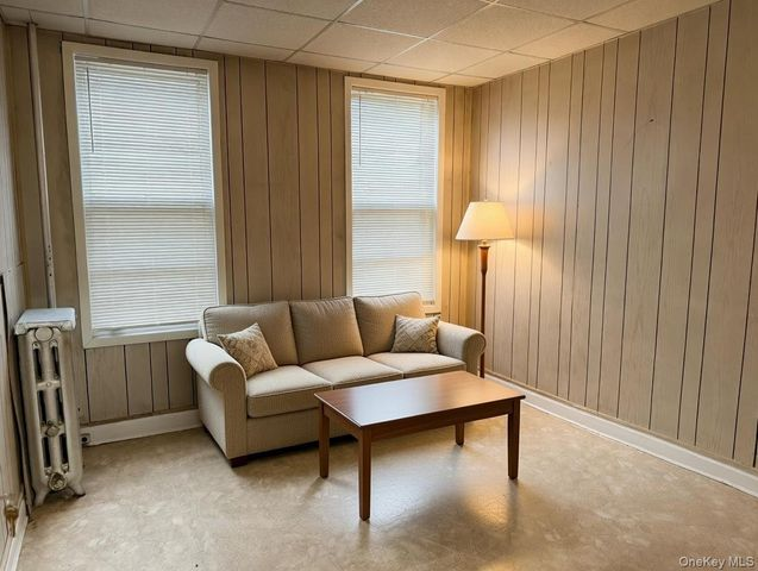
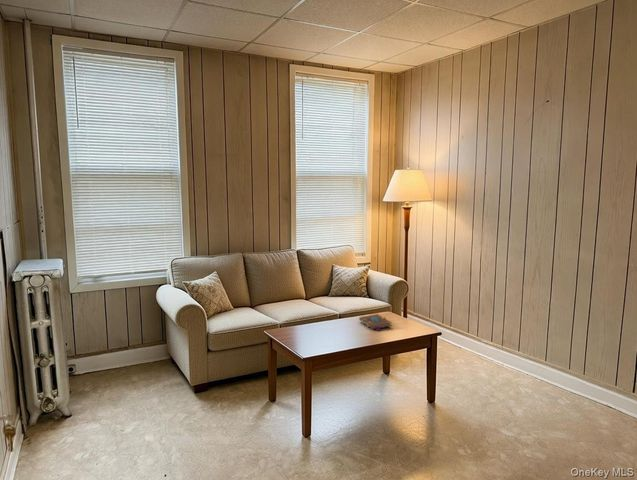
+ book [358,313,394,332]
